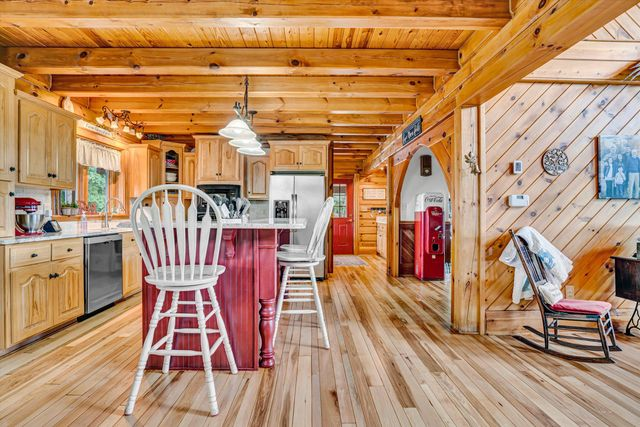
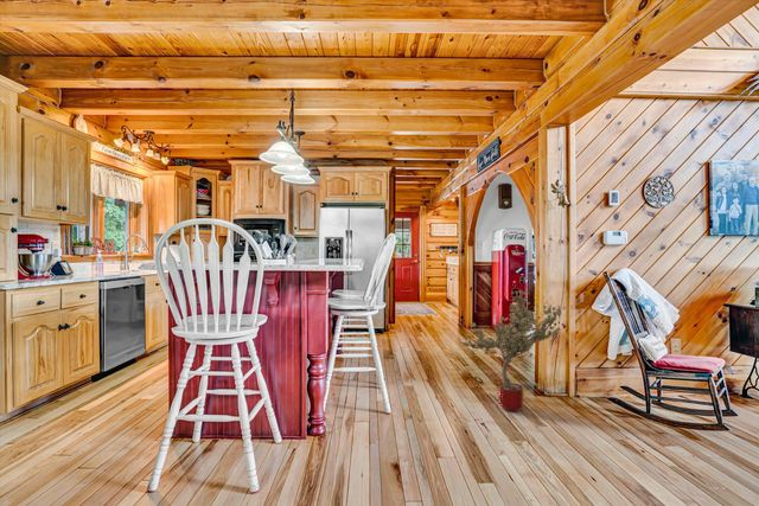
+ potted tree [460,289,562,414]
